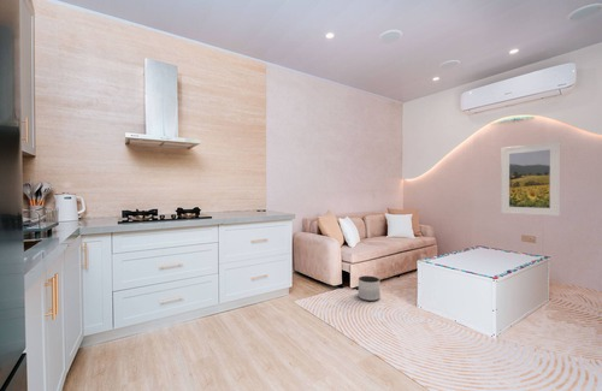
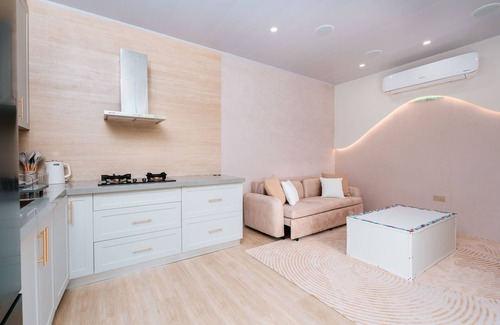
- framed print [500,141,561,217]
- planter [358,274,382,302]
